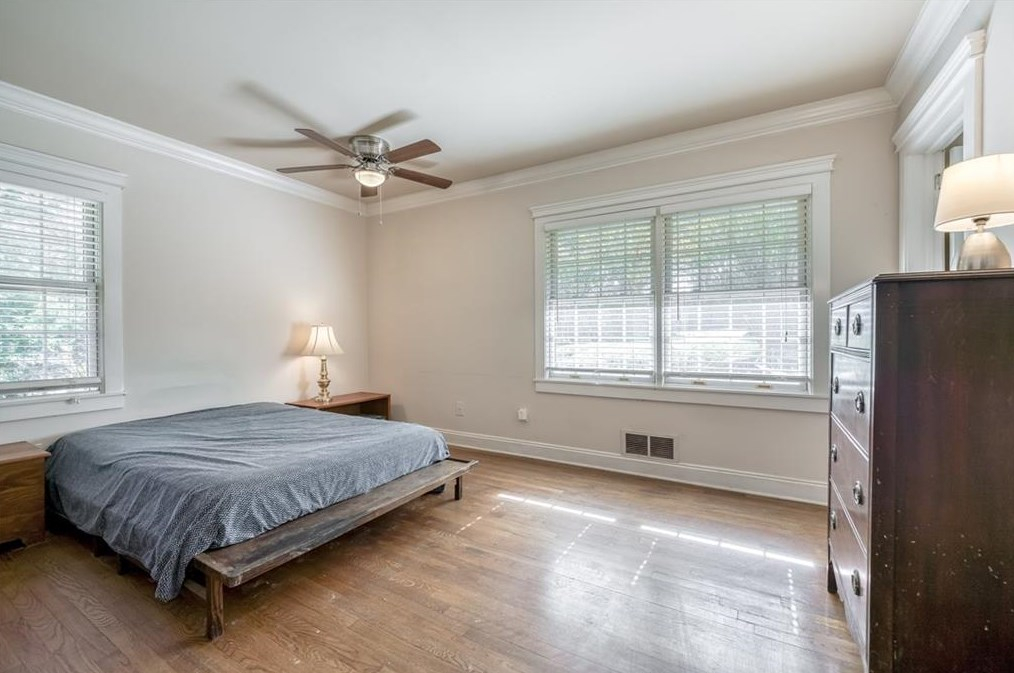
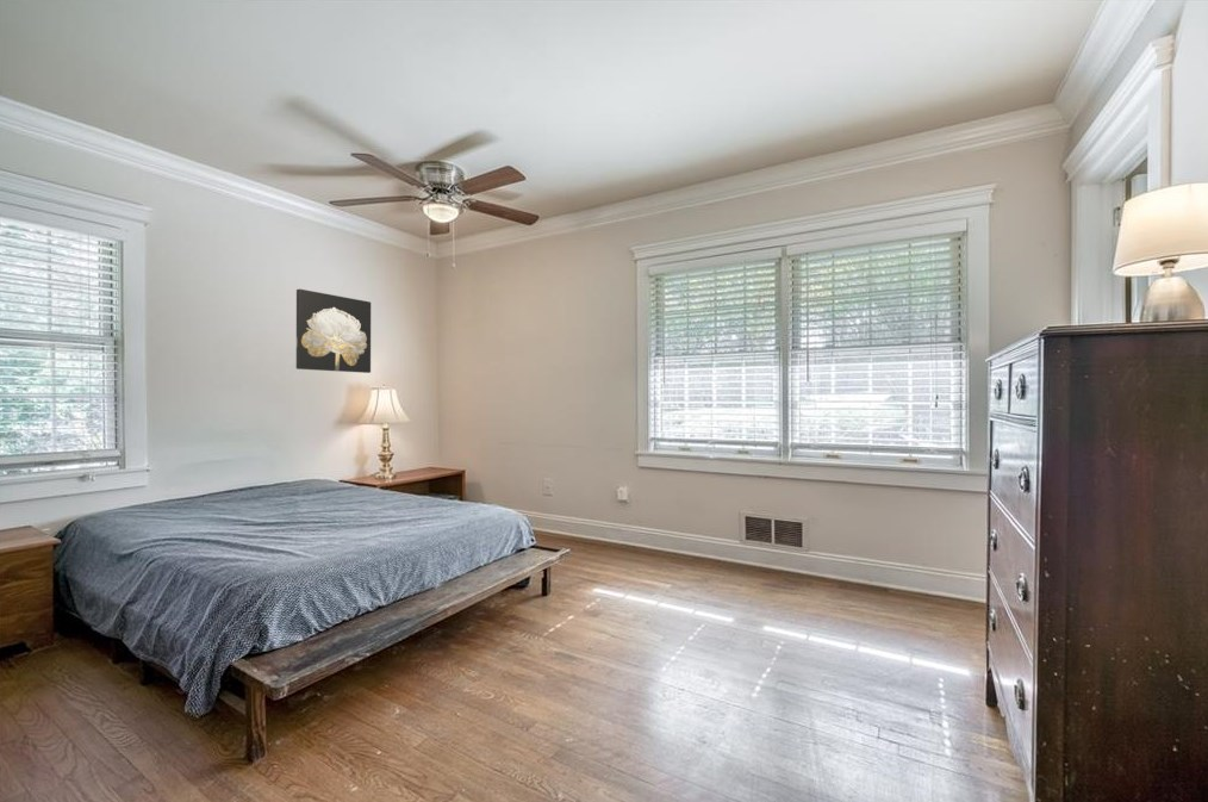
+ wall art [295,288,372,374]
